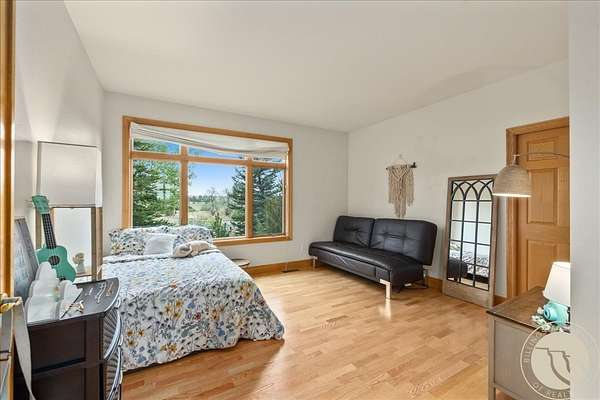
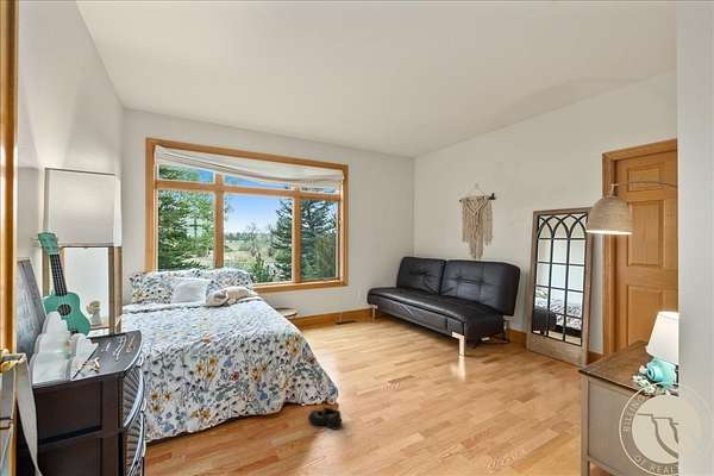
+ shoe [307,407,343,431]
